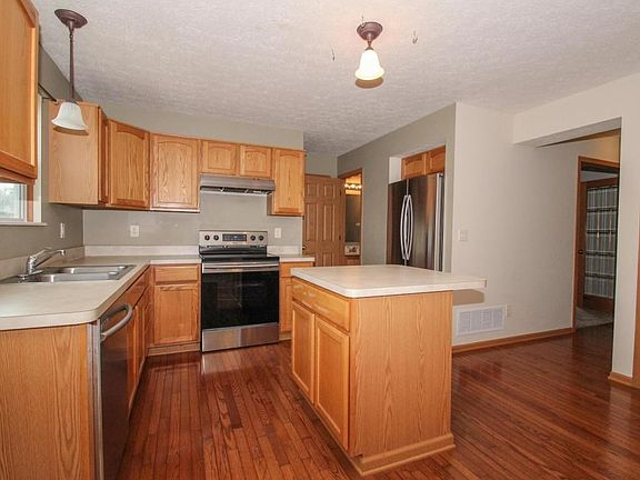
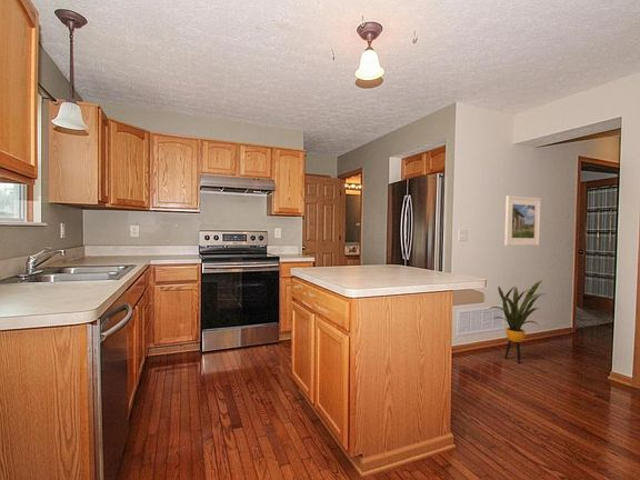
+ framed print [503,194,542,247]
+ house plant [488,279,548,364]
